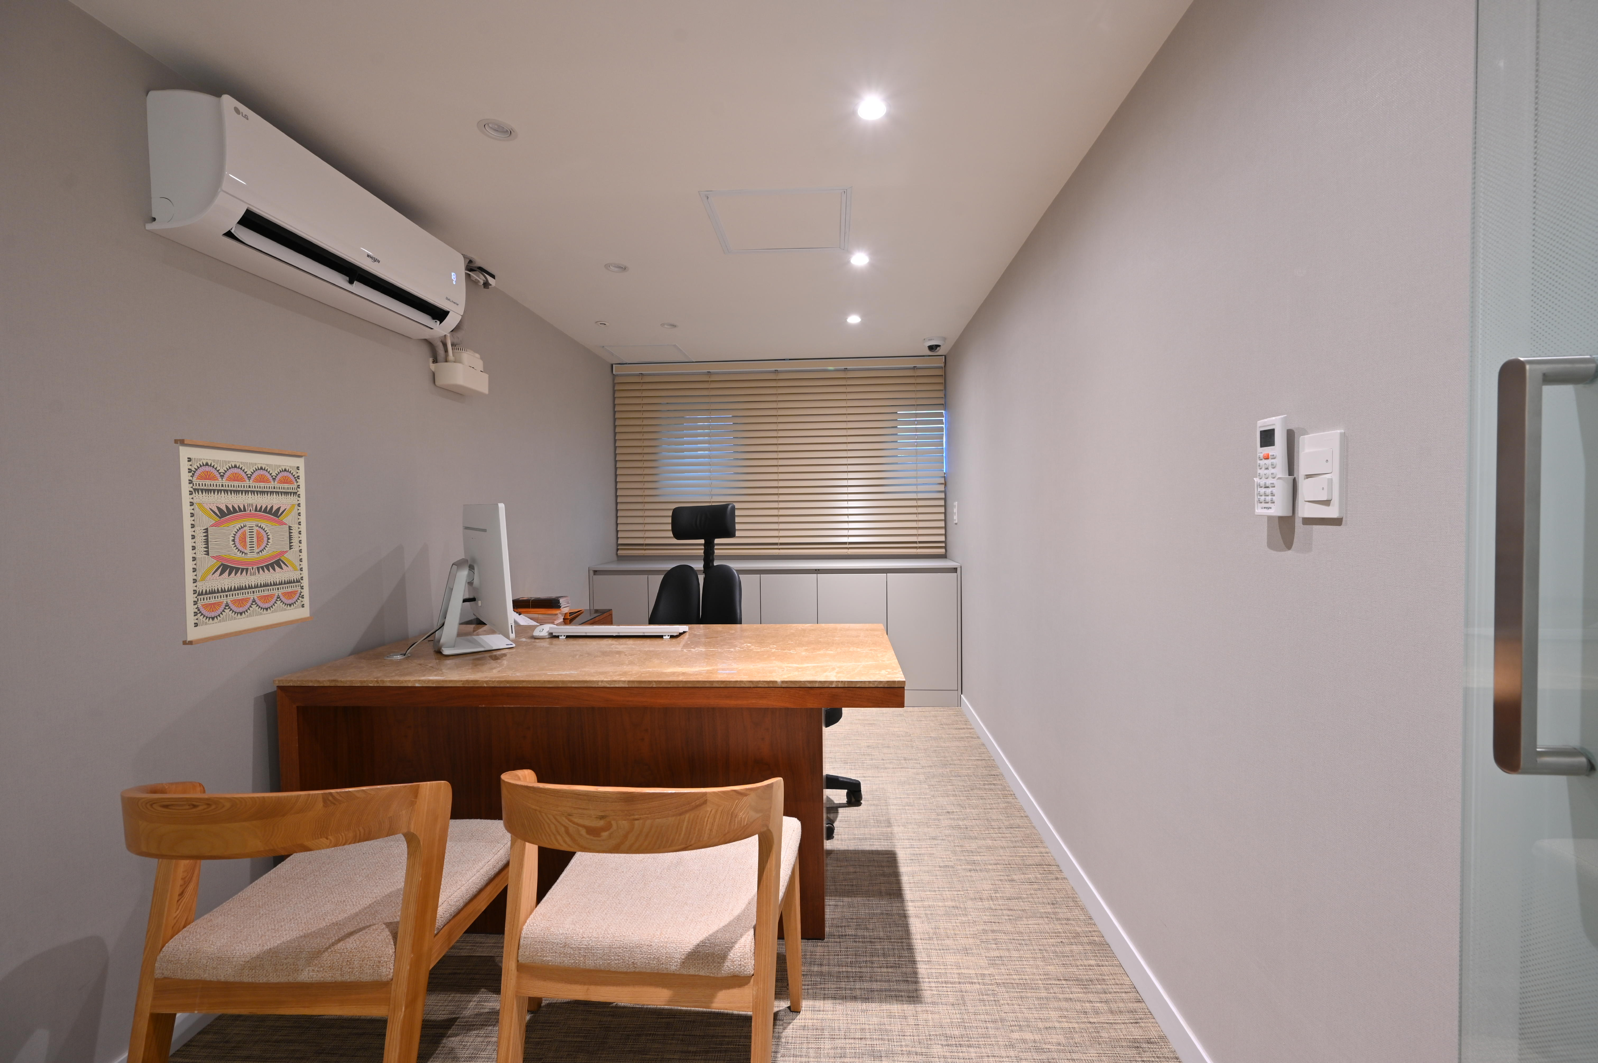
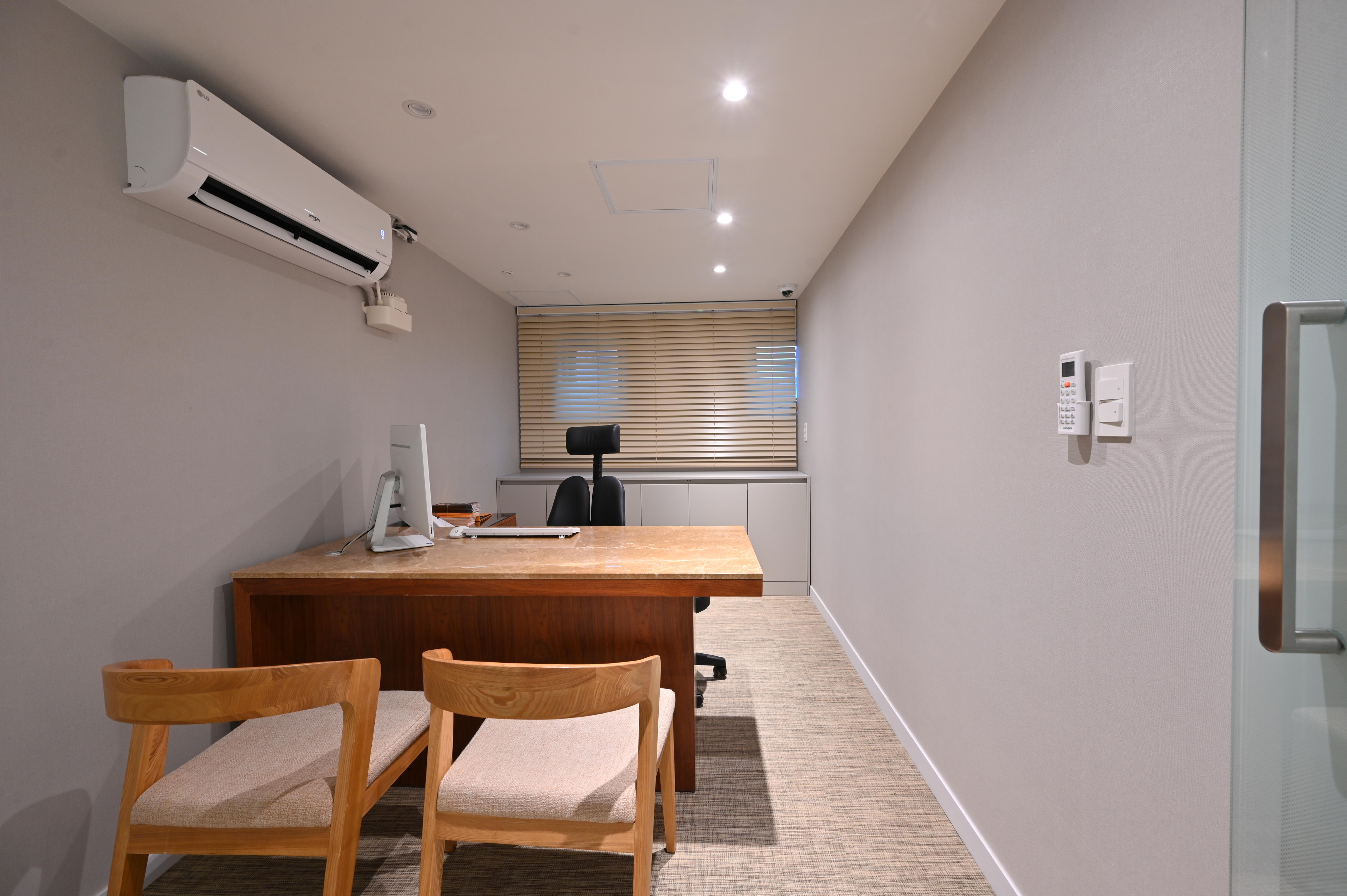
- wall art [173,439,313,645]
